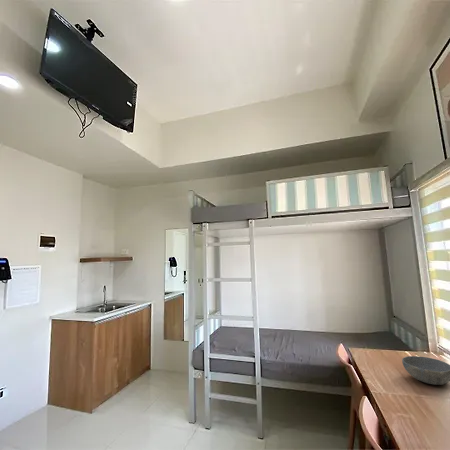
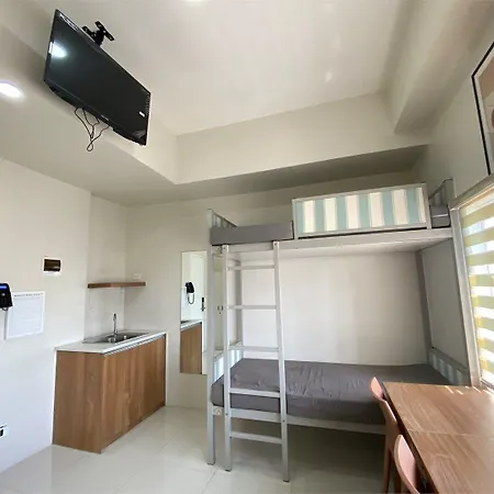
- bowl [401,355,450,386]
